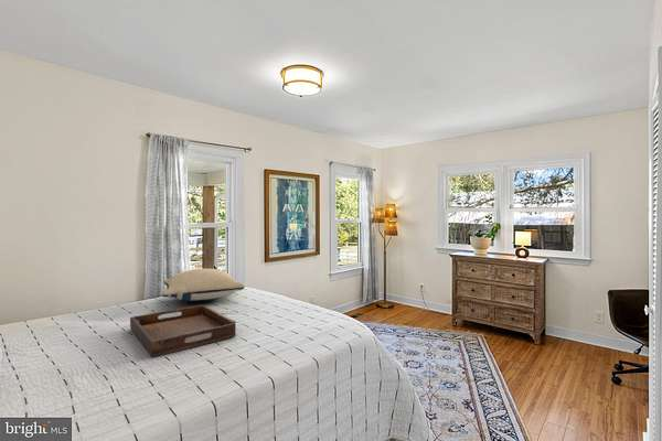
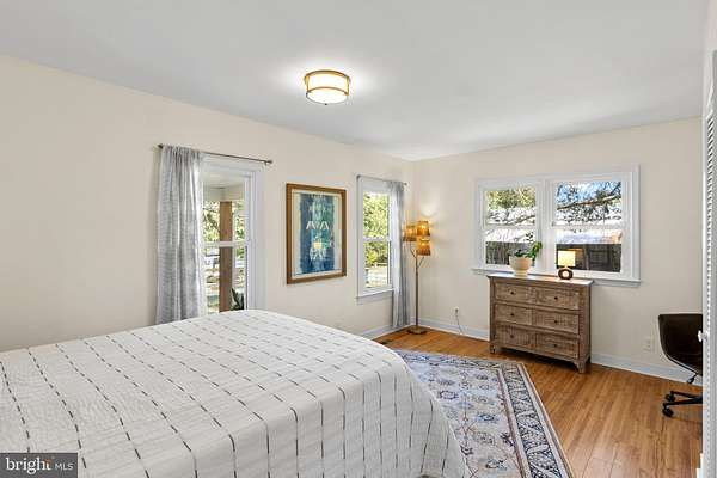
- serving tray [129,304,236,358]
- pillow [161,268,246,302]
